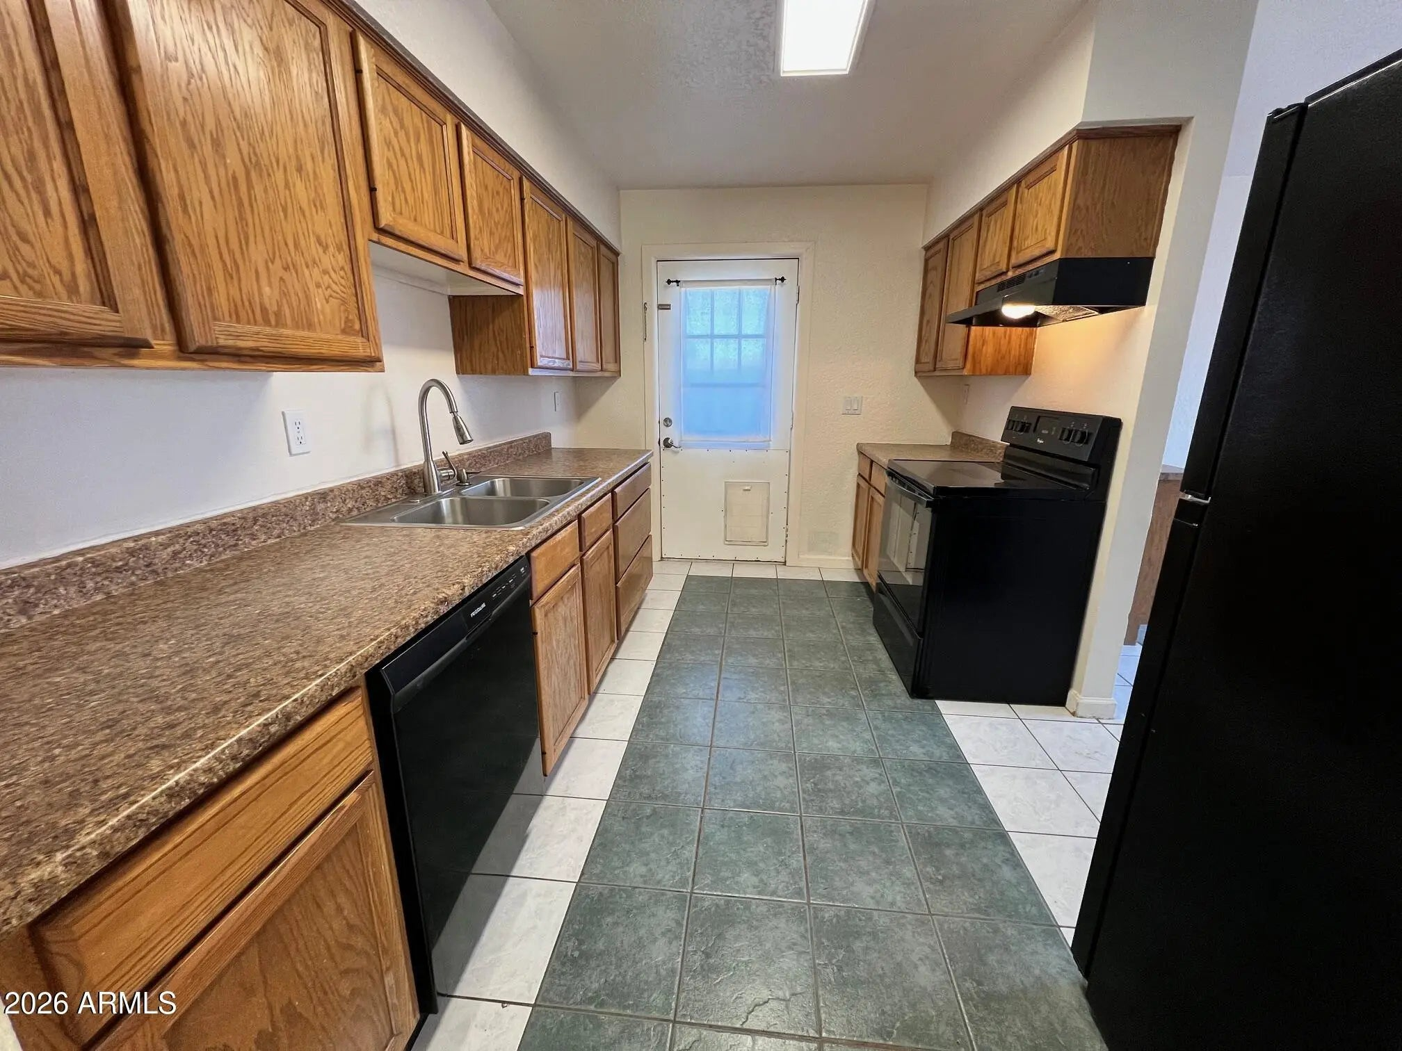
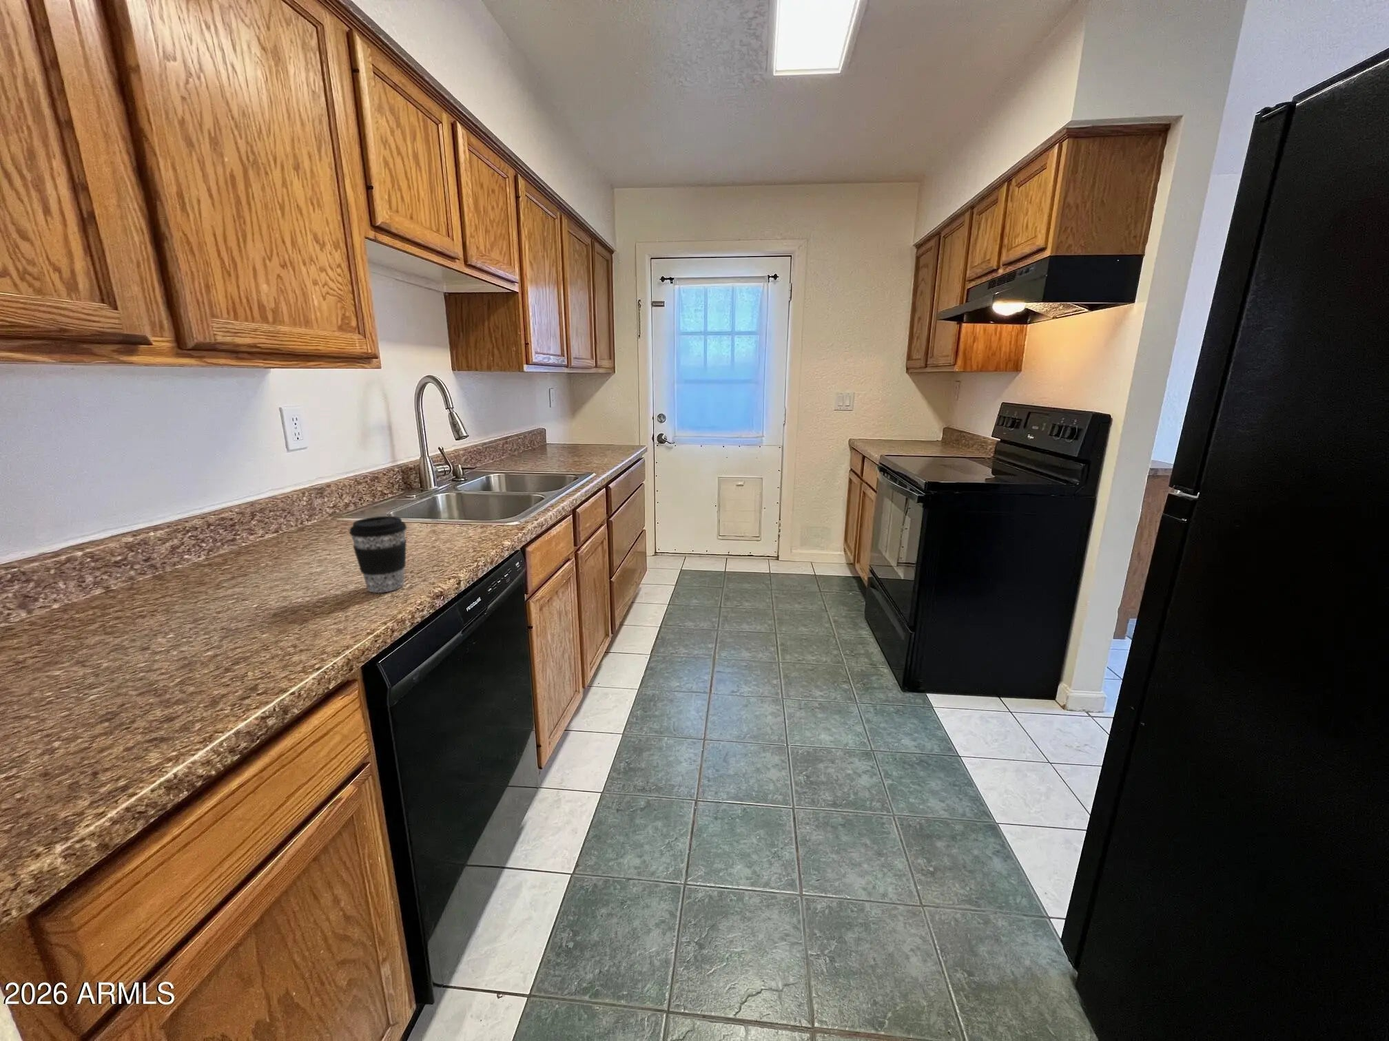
+ coffee cup [349,516,407,594]
